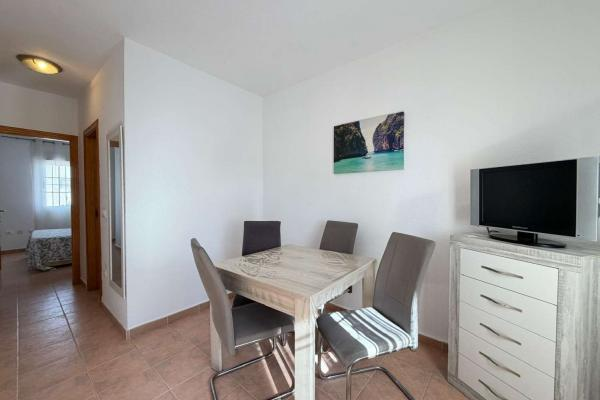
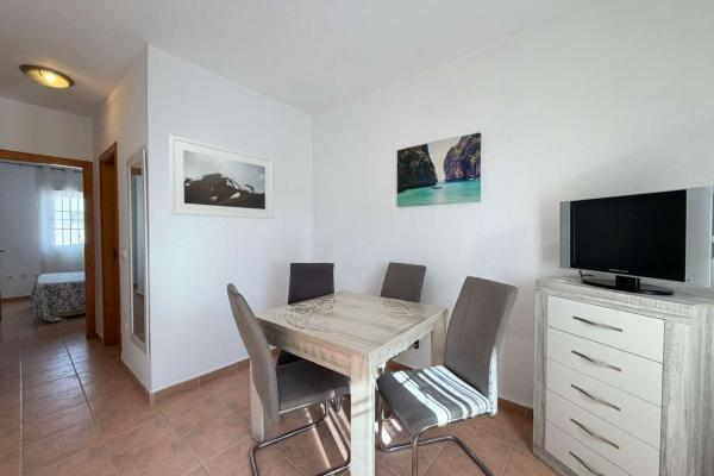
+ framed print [168,134,275,220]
